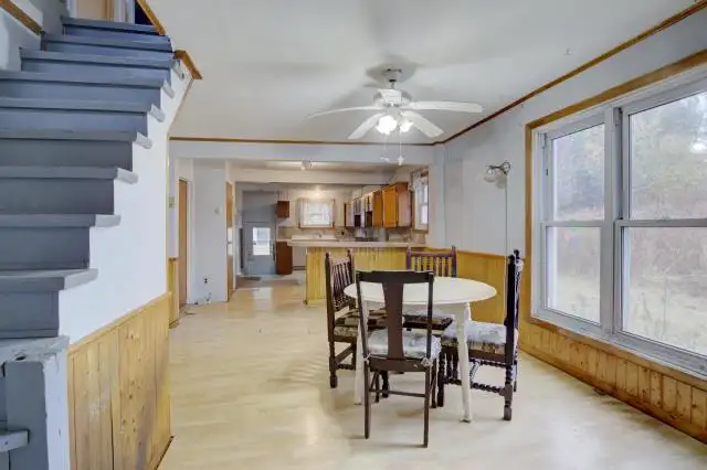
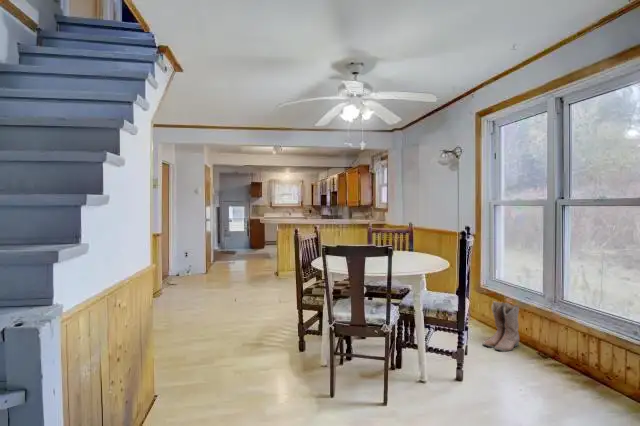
+ boots [482,300,520,352]
